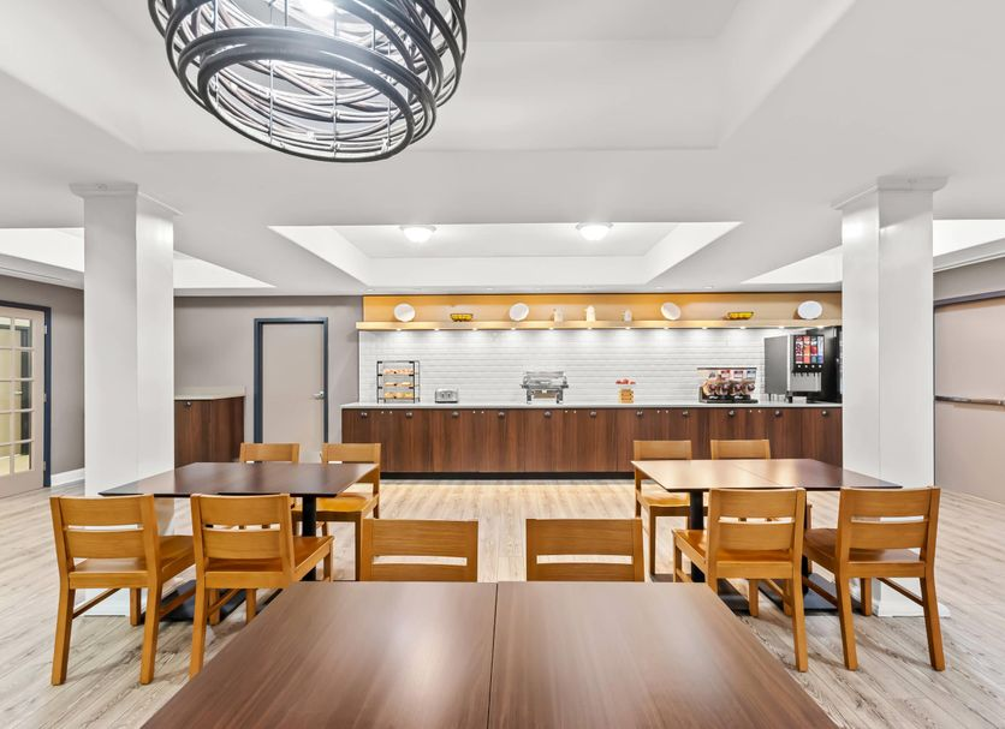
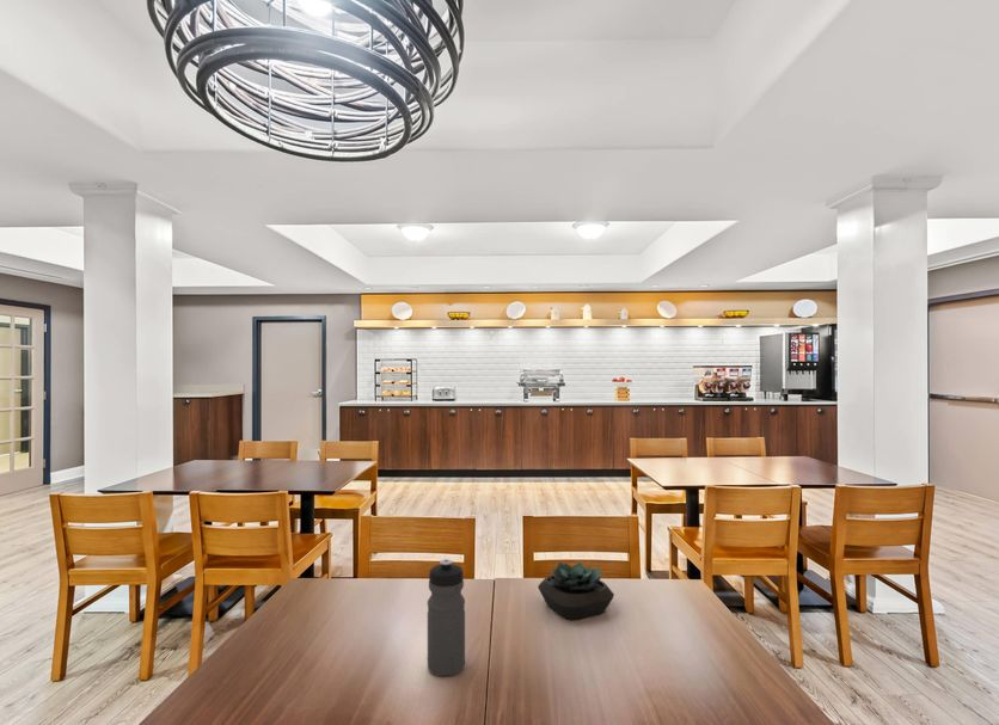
+ succulent plant [537,561,615,621]
+ water bottle [427,558,466,677]
